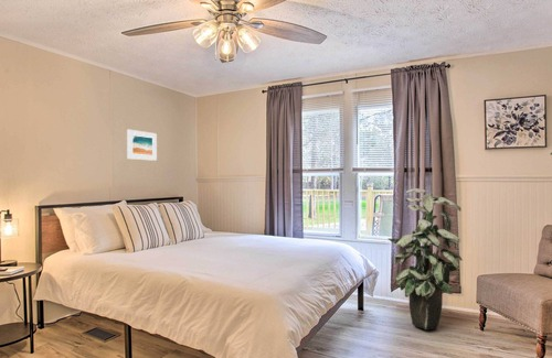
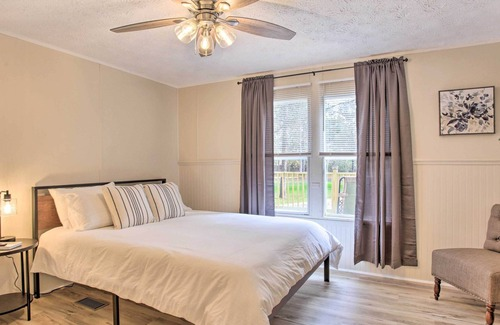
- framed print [126,129,158,162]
- indoor plant [386,187,464,332]
